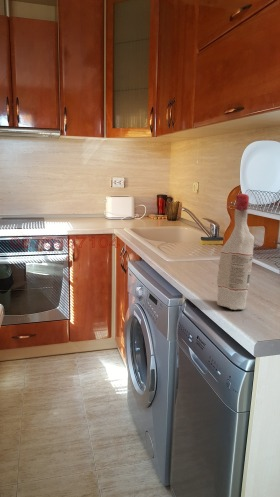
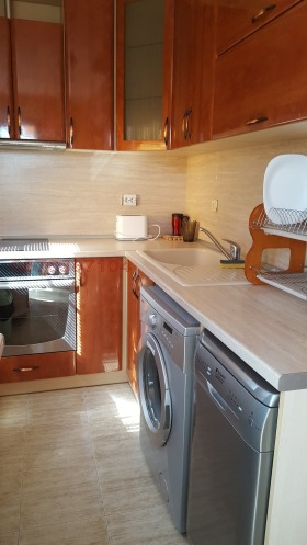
- spray bottle [216,193,255,311]
